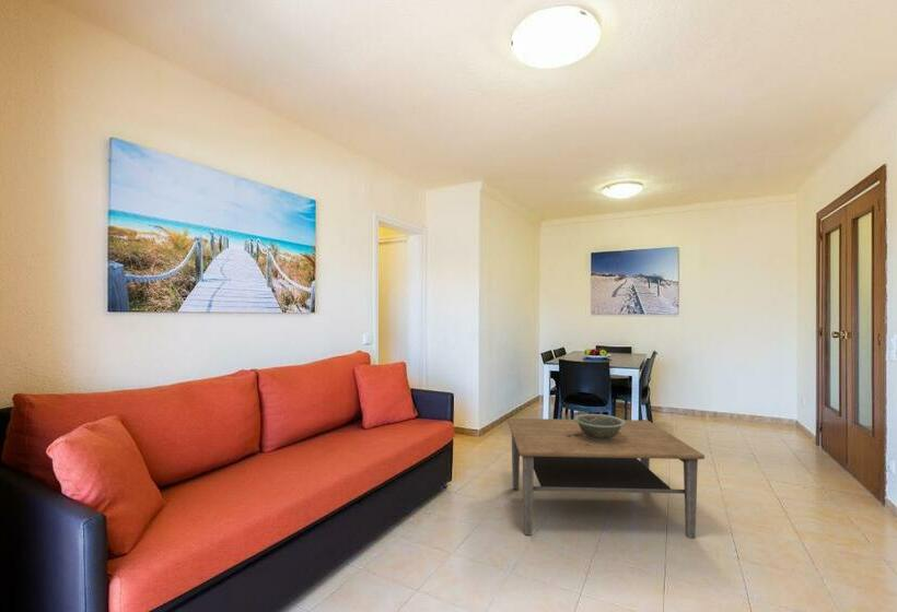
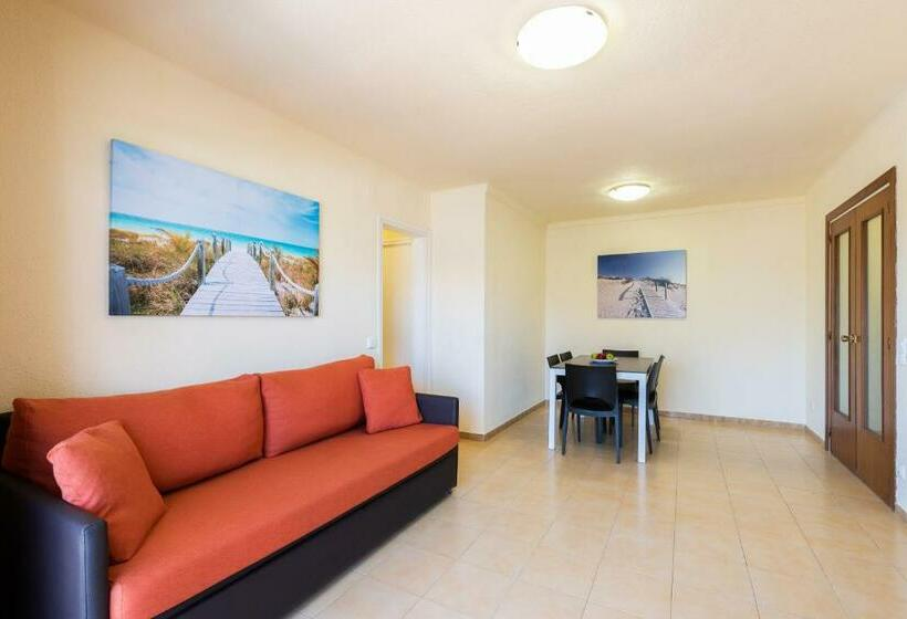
- coffee table [506,417,706,540]
- decorative bowl [572,413,626,442]
